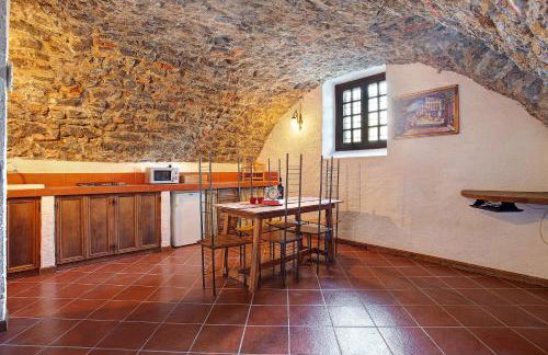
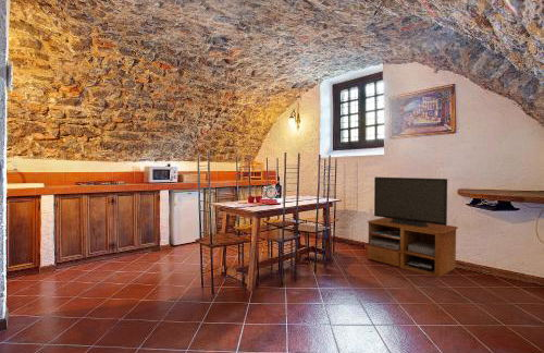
+ tv stand [367,176,459,278]
